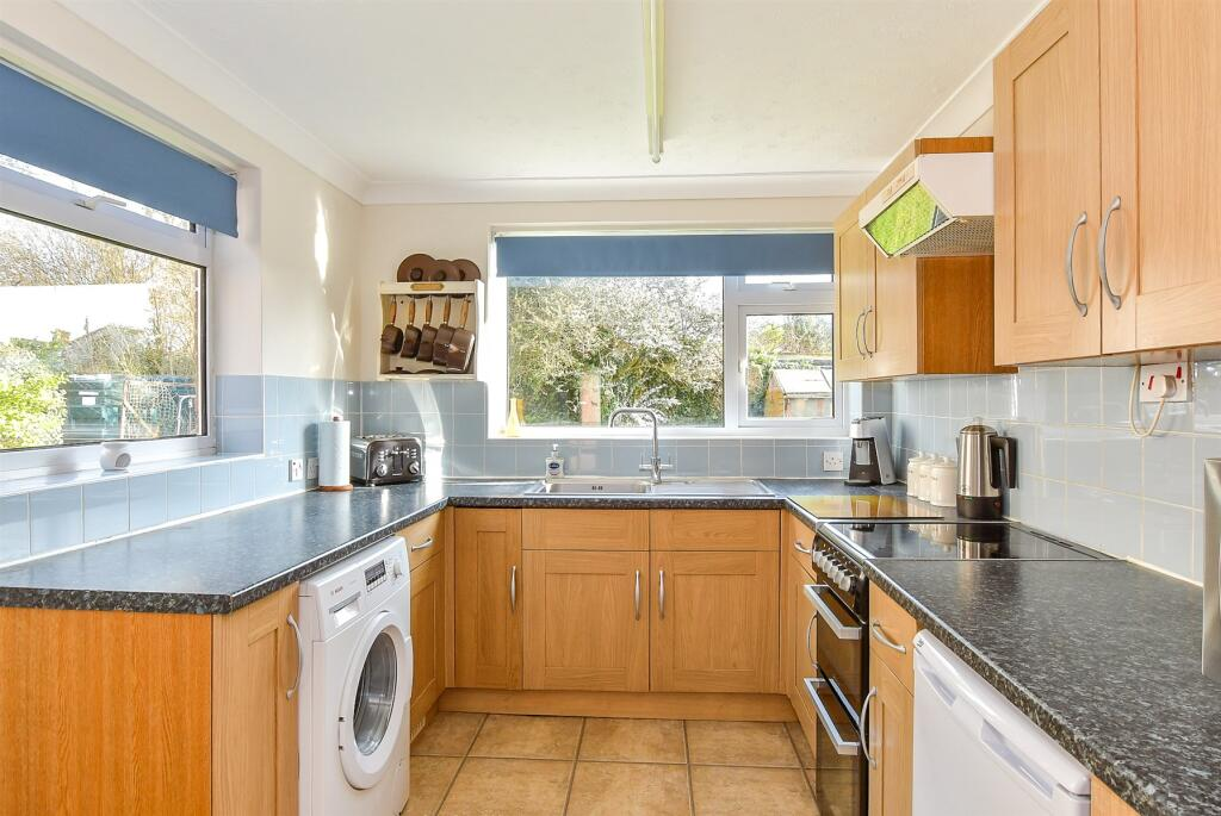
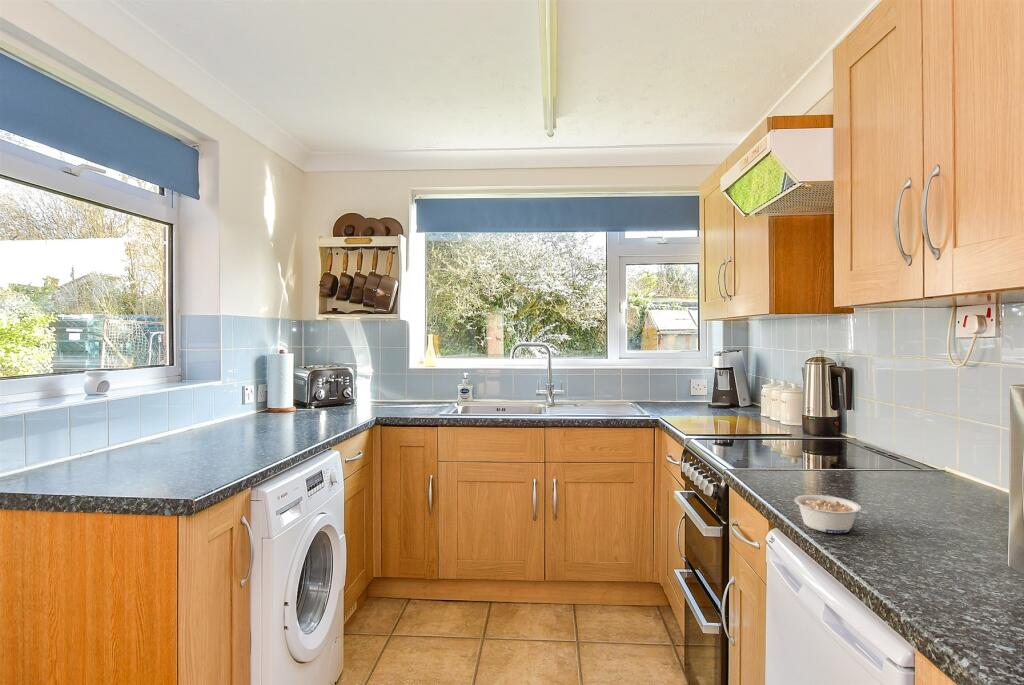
+ legume [793,494,863,534]
